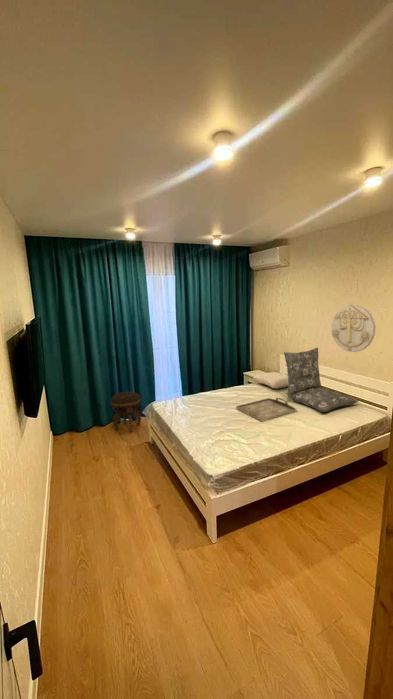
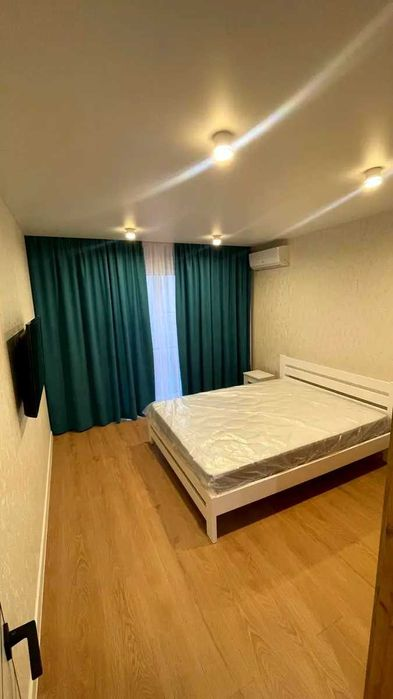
- wall decoration [330,304,377,353]
- footstool [110,390,142,433]
- serving tray [235,397,297,423]
- pillow [252,371,288,389]
- seat cushion [283,347,360,413]
